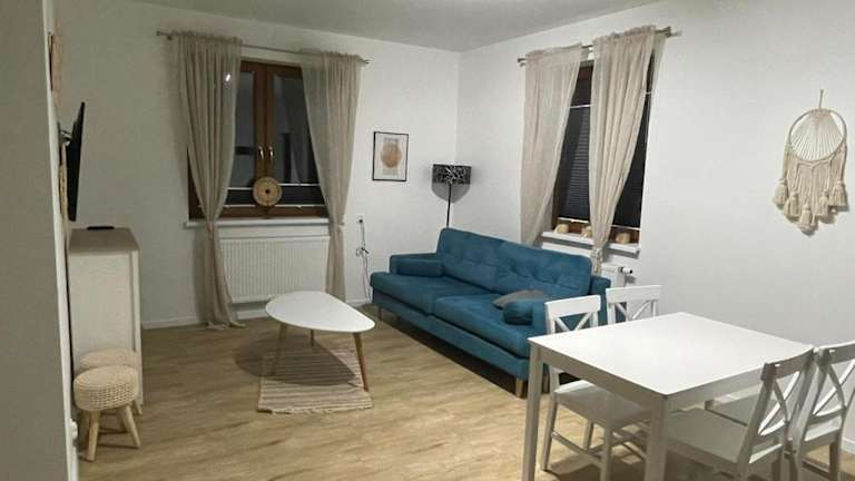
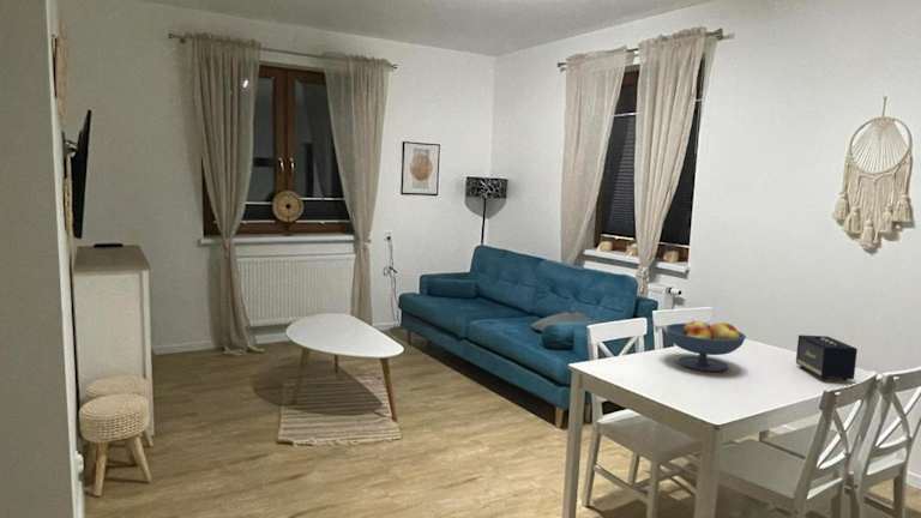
+ speaker [795,333,859,383]
+ fruit bowl [664,318,747,373]
